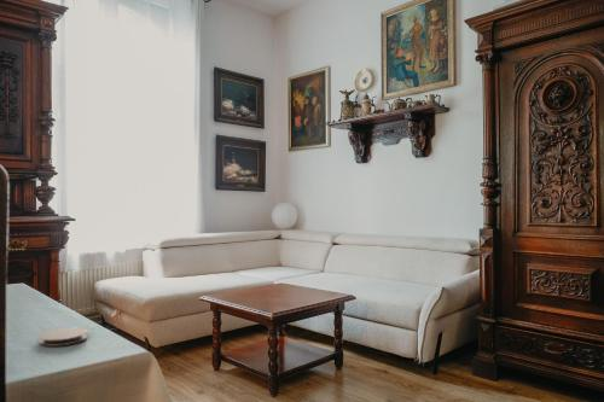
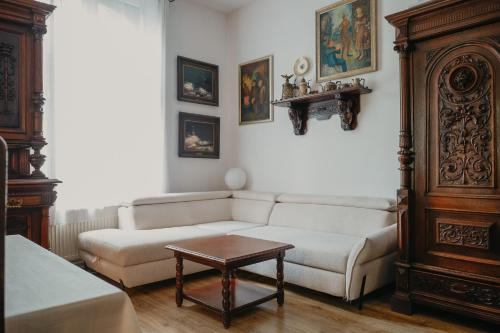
- coaster [37,326,88,348]
